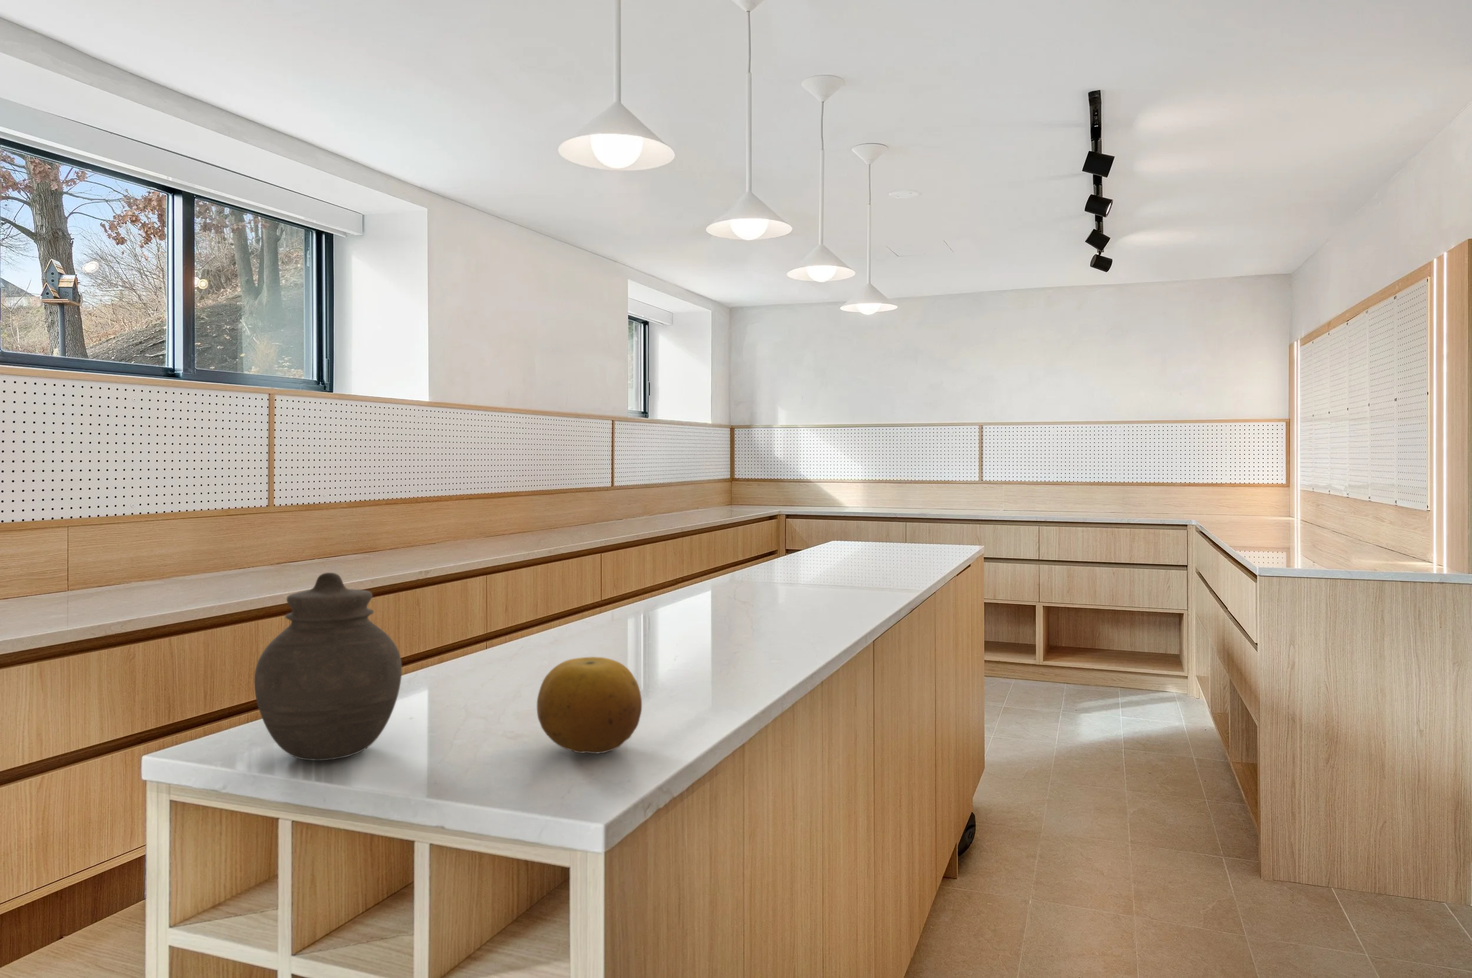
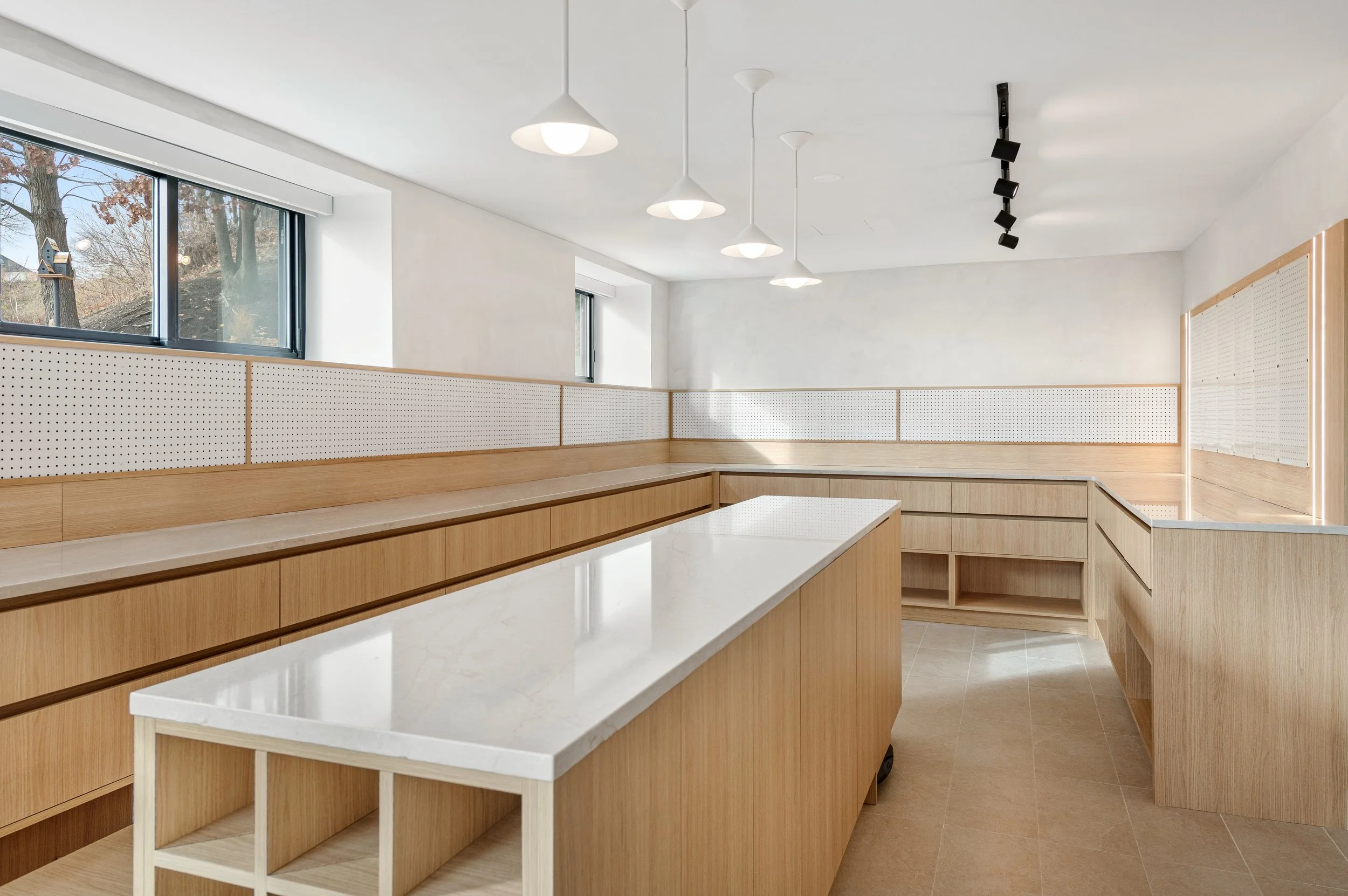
- fruit [536,656,642,754]
- jar [253,572,403,762]
